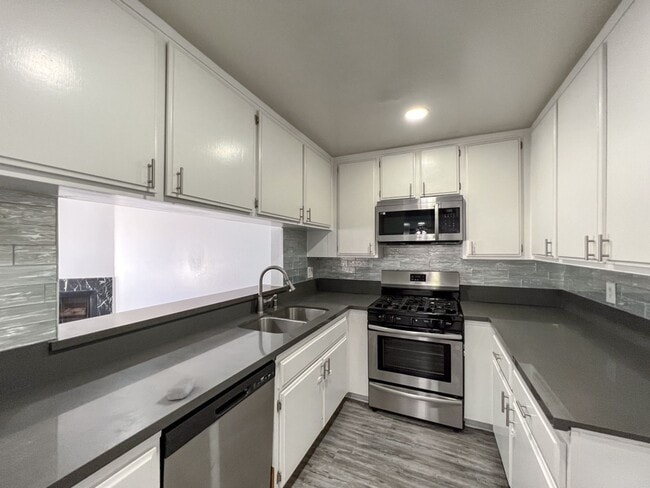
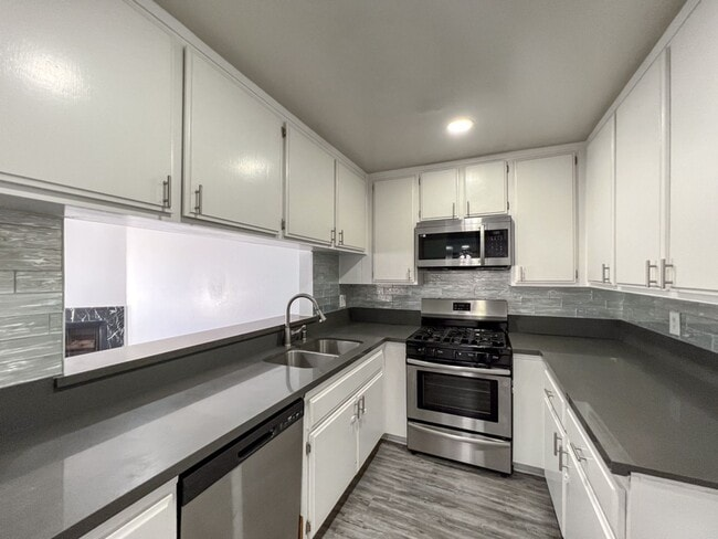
- soap bar [166,377,197,401]
